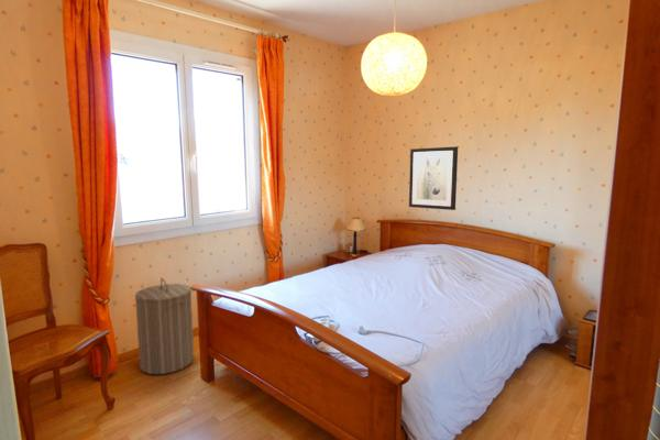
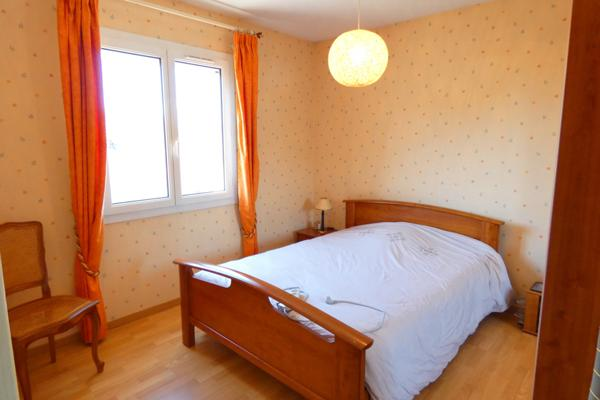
- laundry hamper [134,278,195,375]
- wall art [408,145,459,211]
